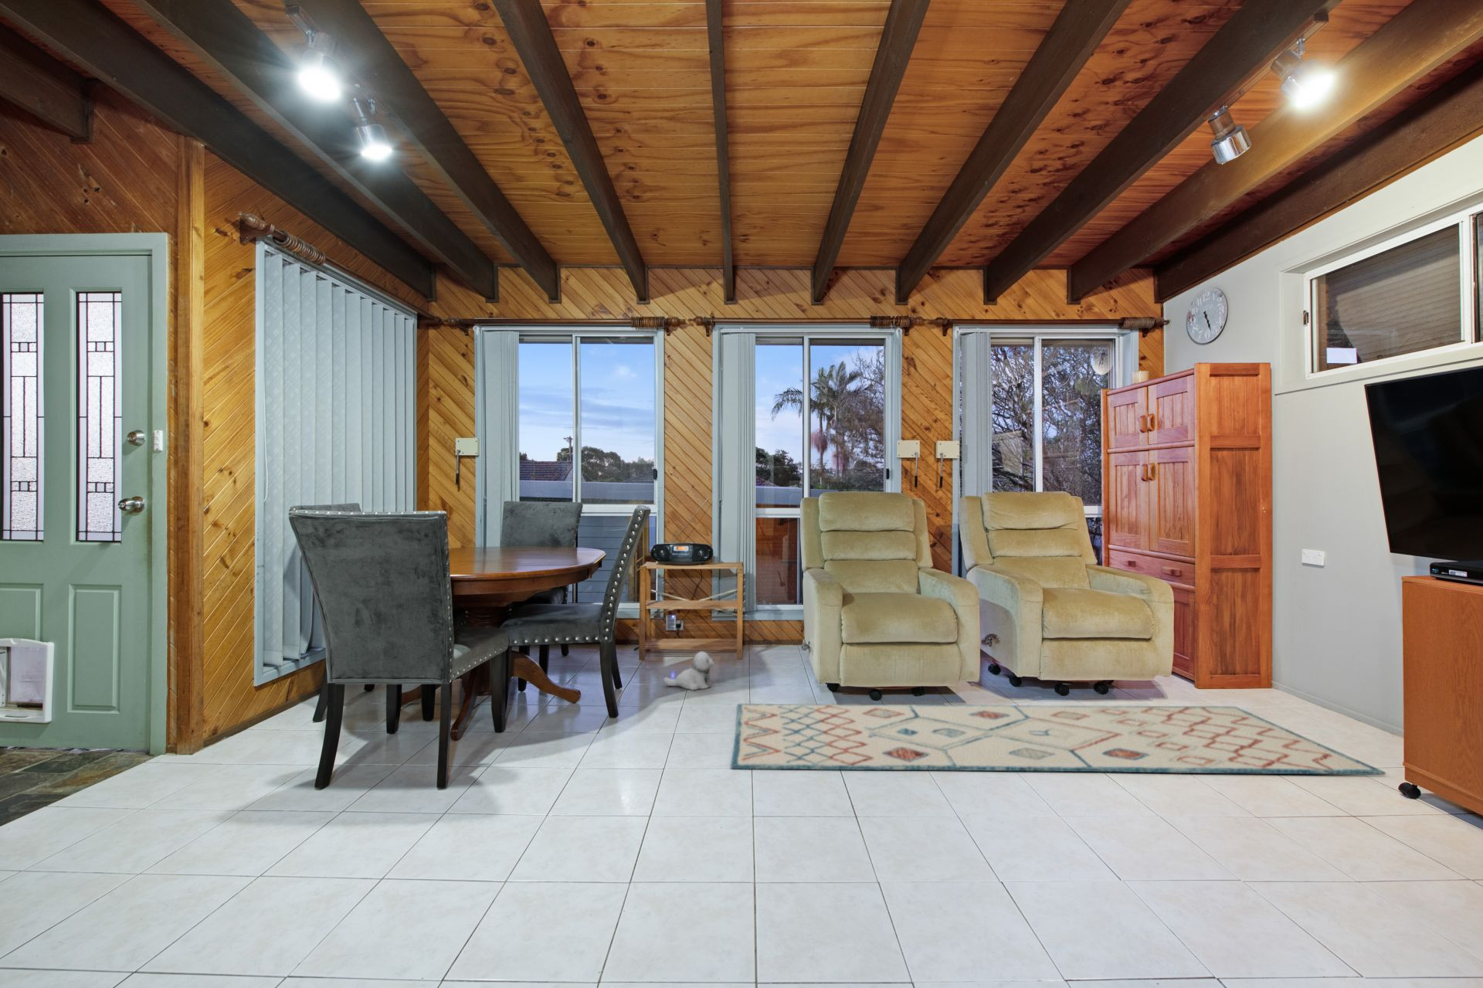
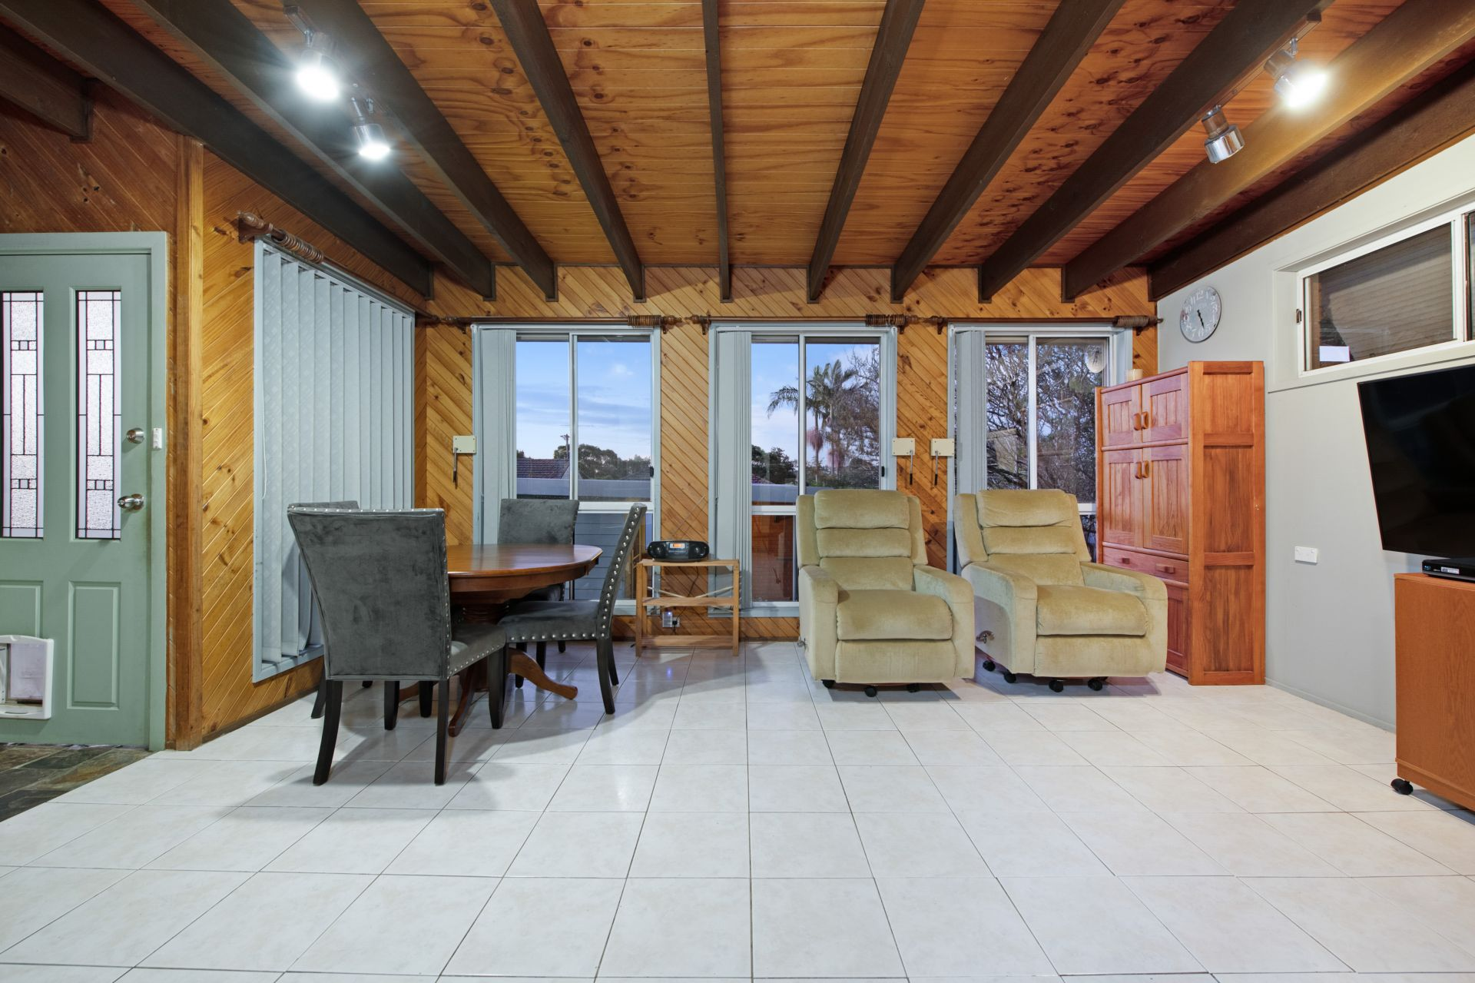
- rug [730,702,1386,775]
- plush toy [663,651,716,690]
